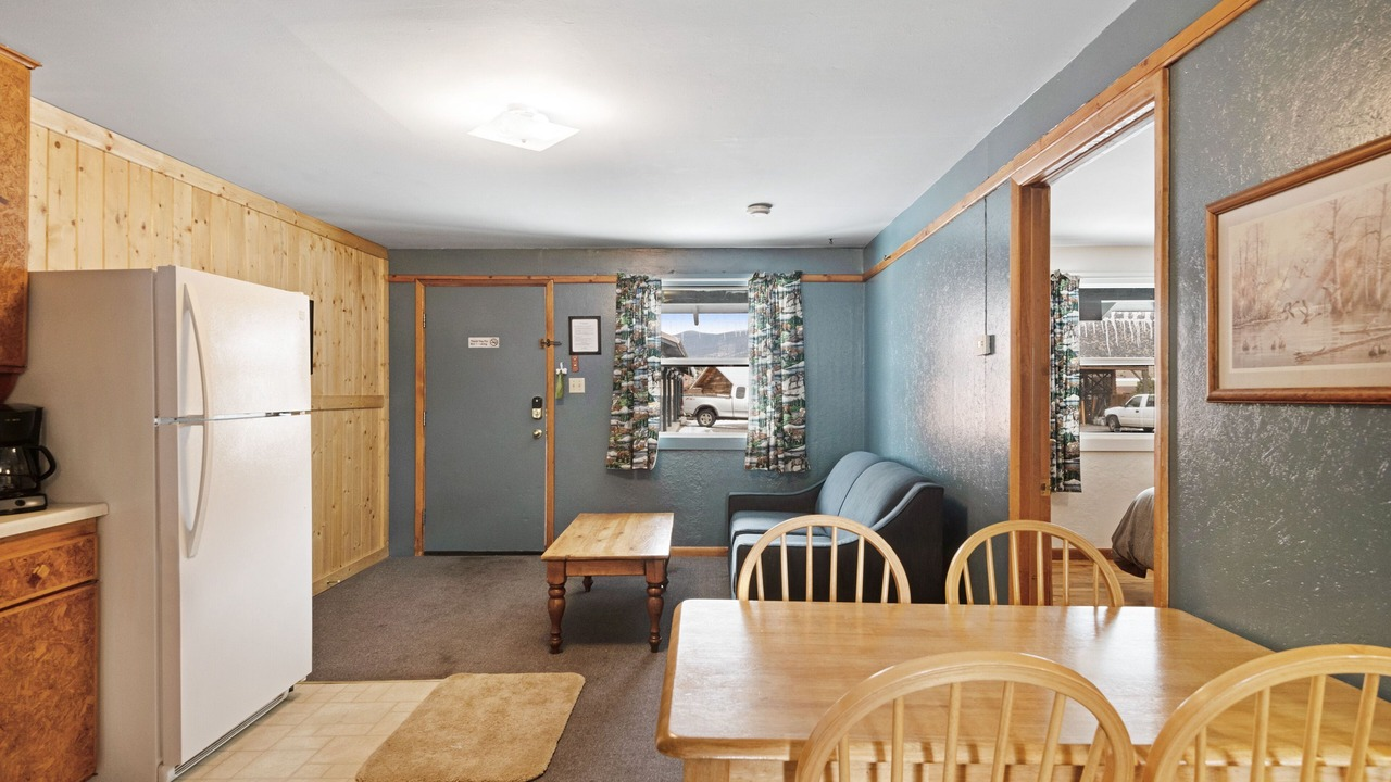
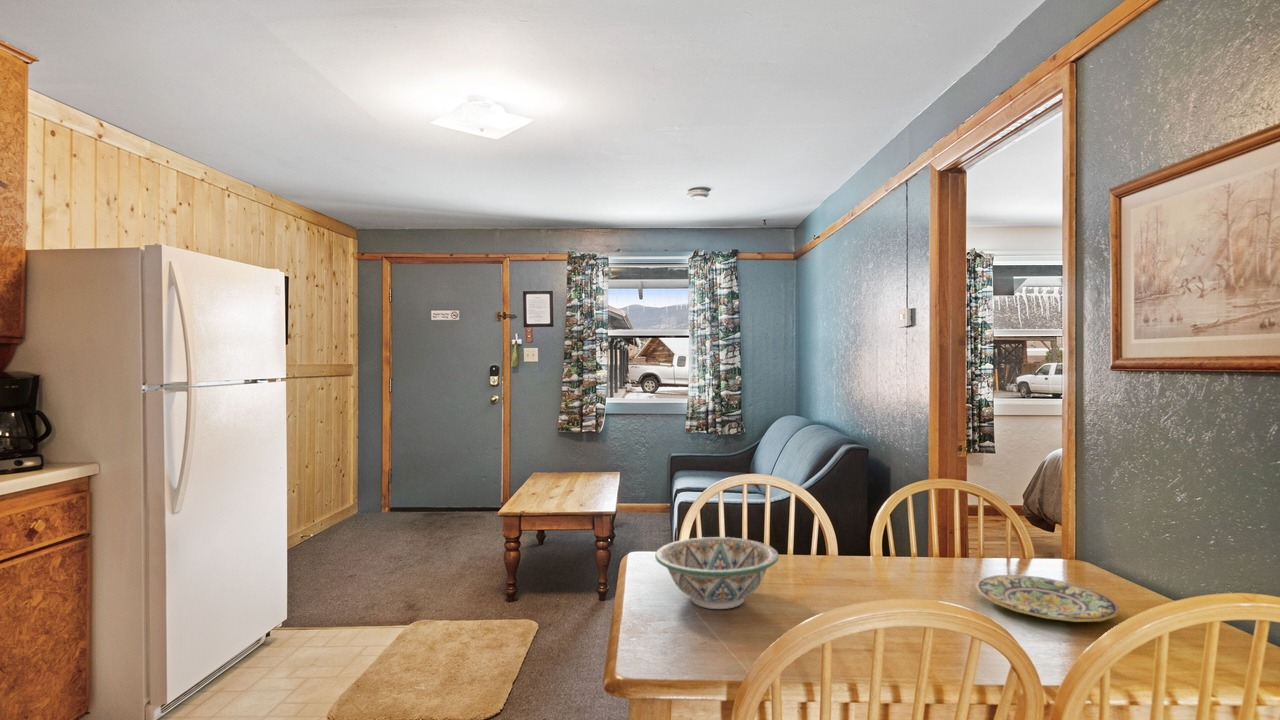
+ plate [974,574,1120,623]
+ decorative bowl [654,536,780,610]
